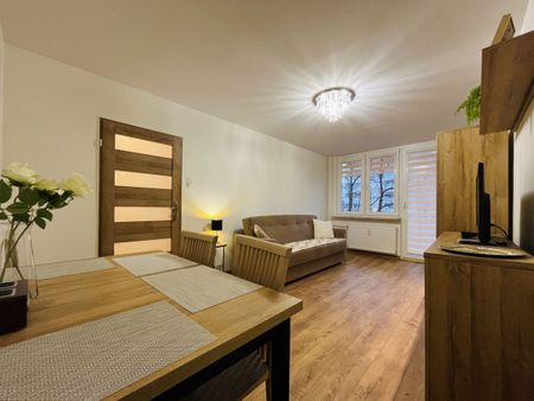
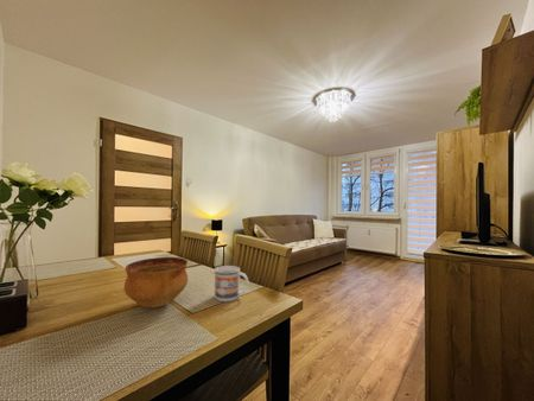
+ bowl [123,256,189,308]
+ mug [214,265,249,303]
